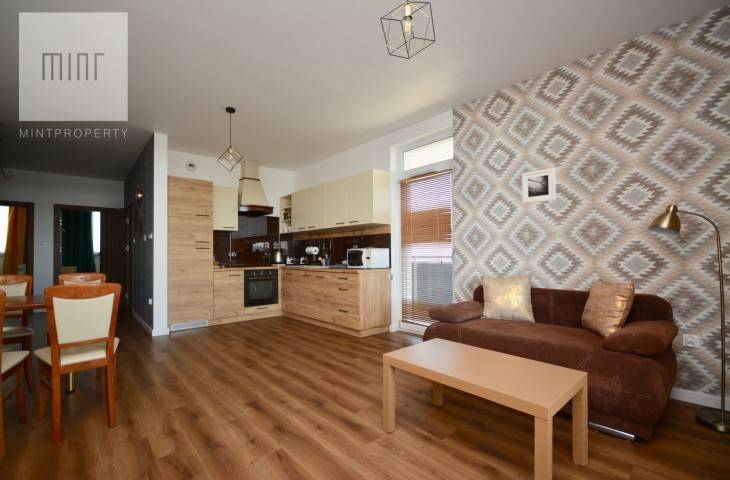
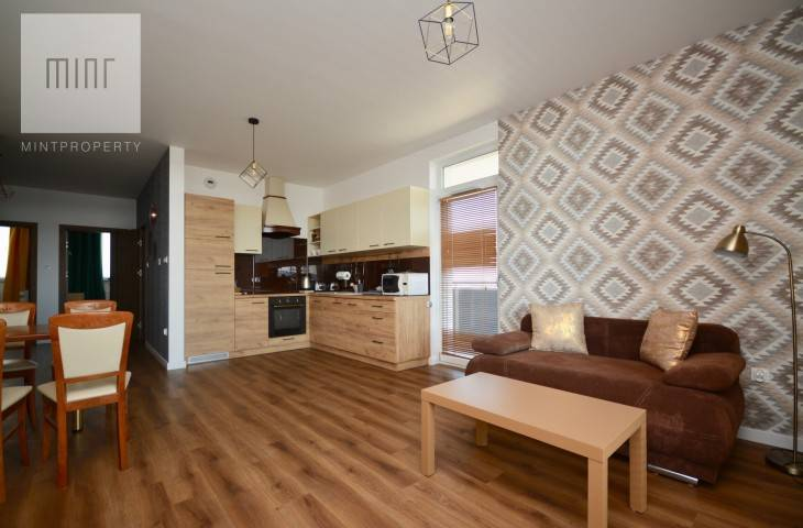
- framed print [521,167,557,204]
